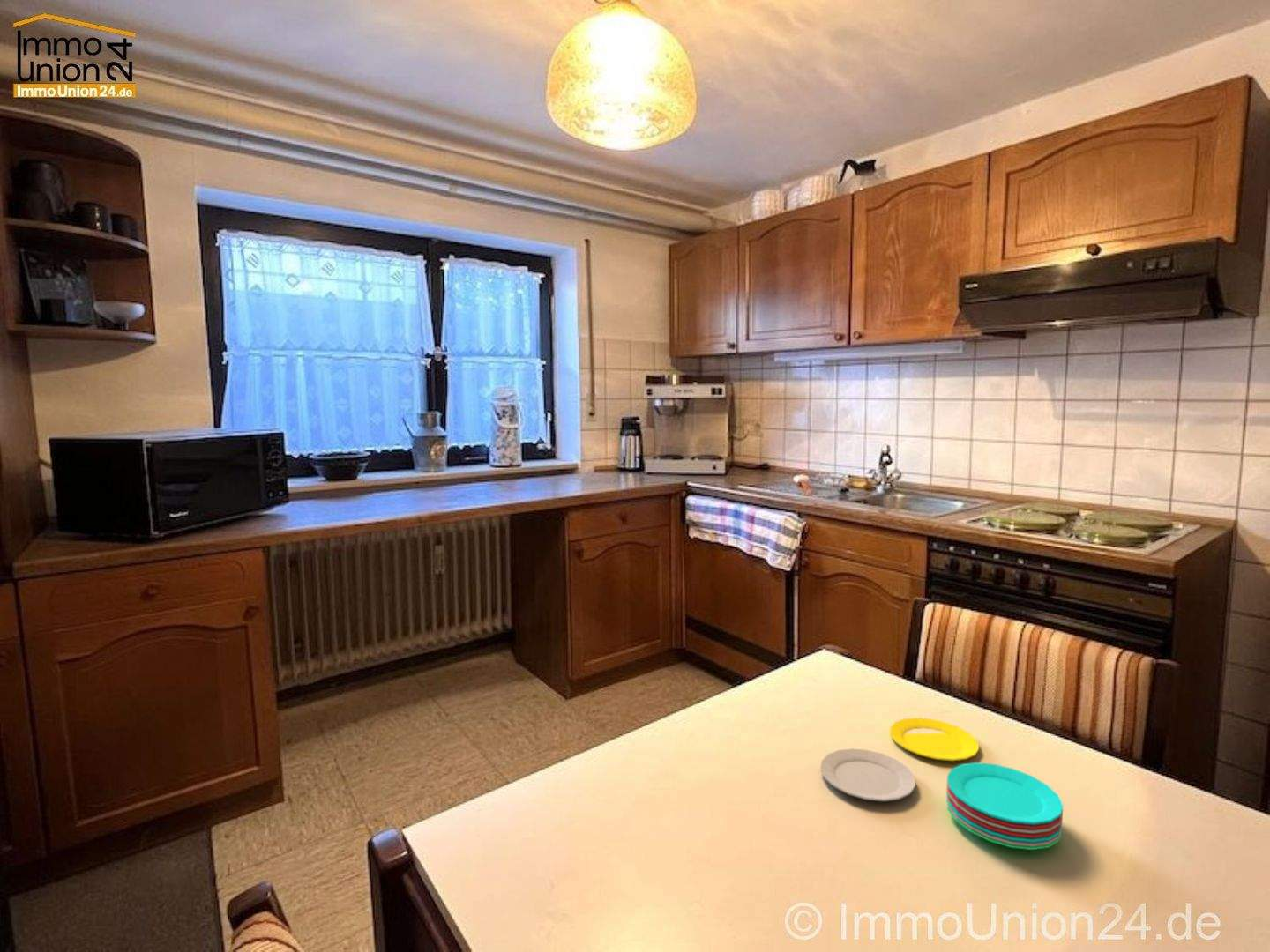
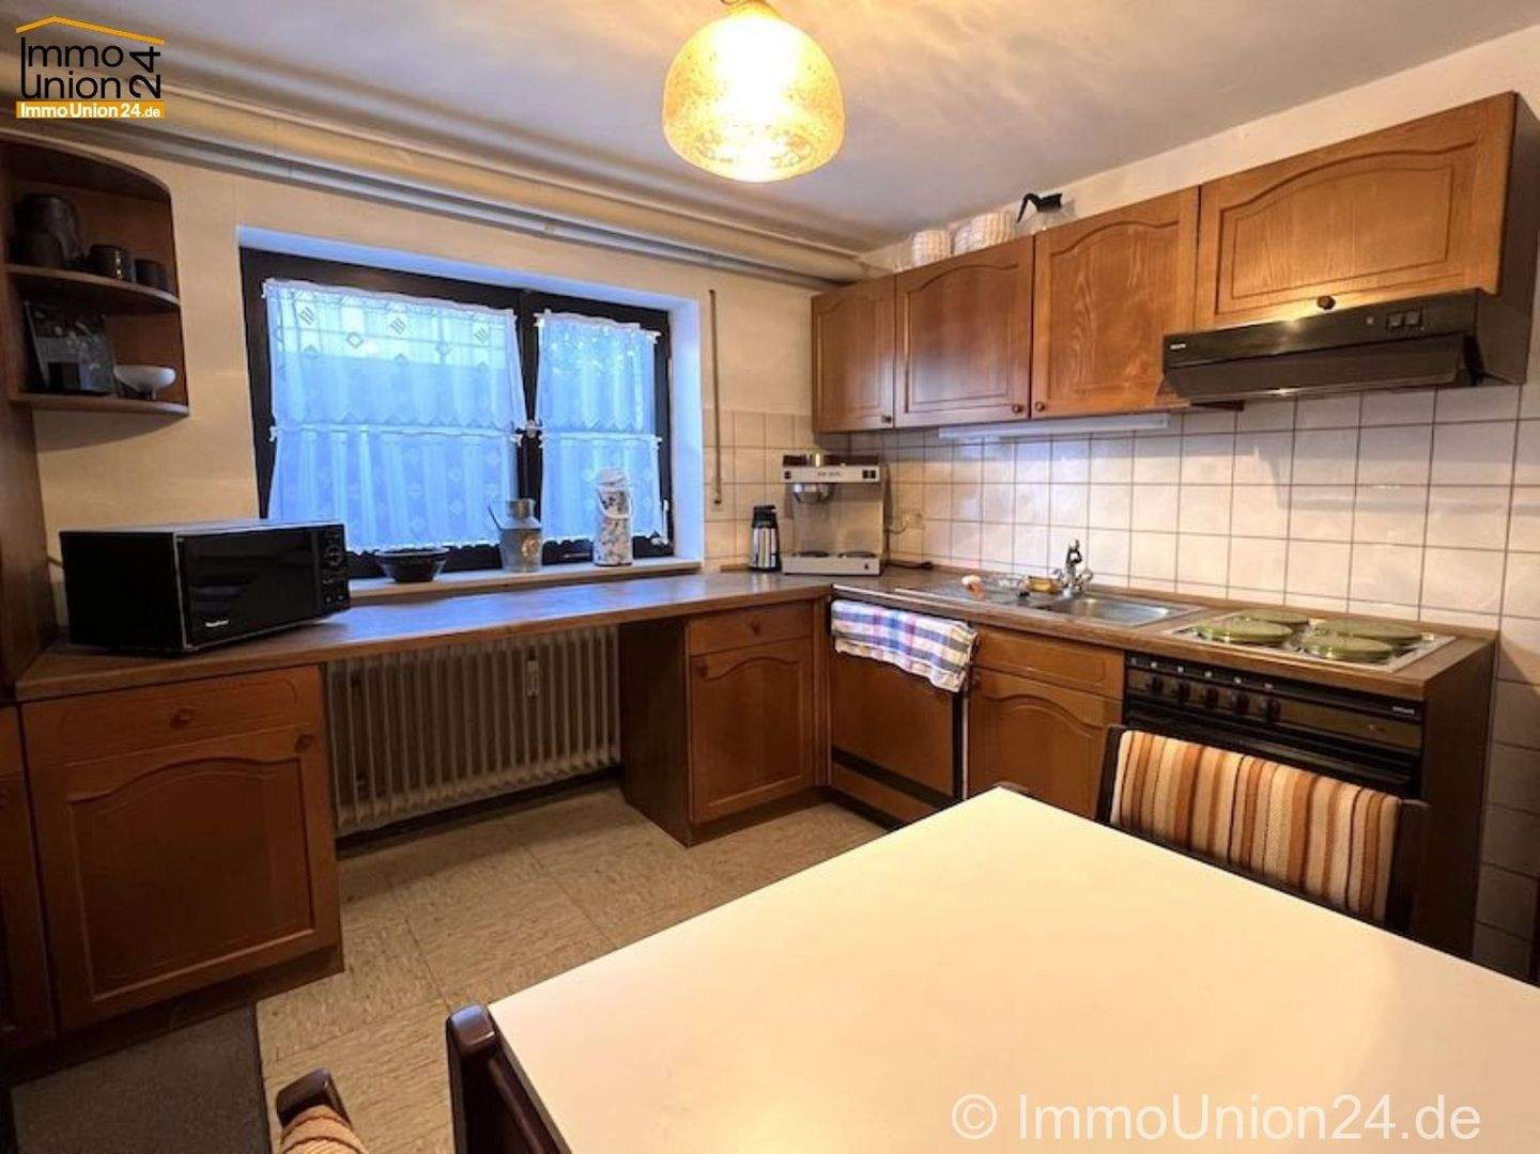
- plate [819,717,1064,851]
